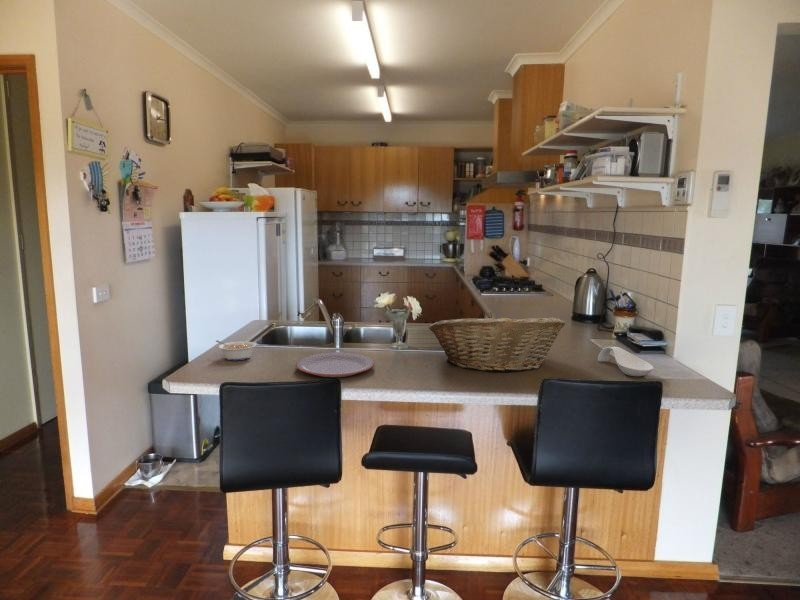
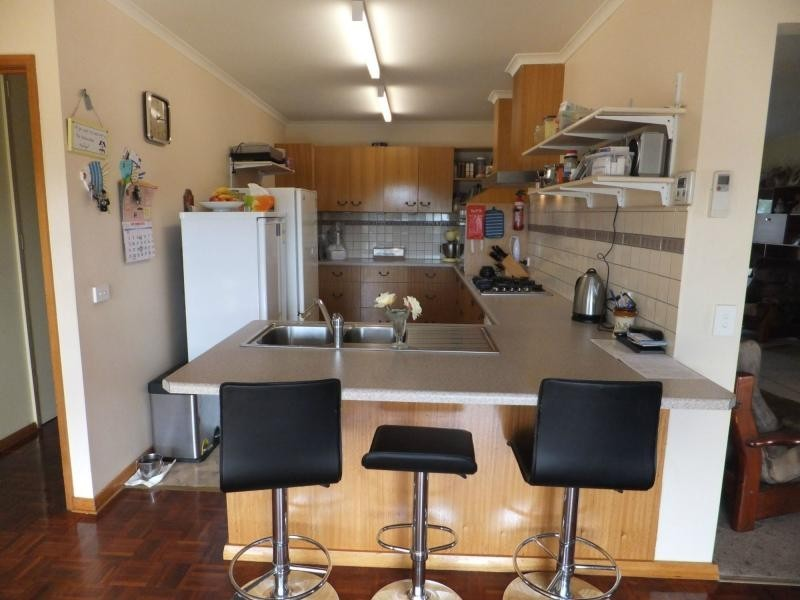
- legume [215,339,257,361]
- spoon rest [597,346,654,377]
- fruit basket [428,312,566,373]
- plate [295,351,375,378]
